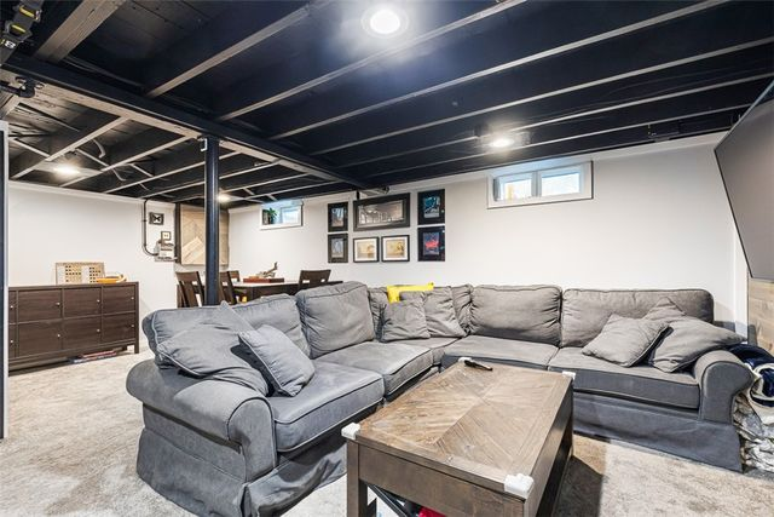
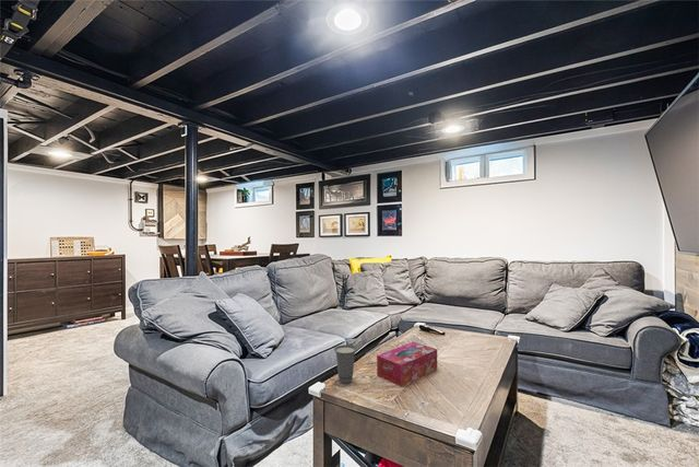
+ tissue box [376,341,438,387]
+ cup [333,343,357,384]
